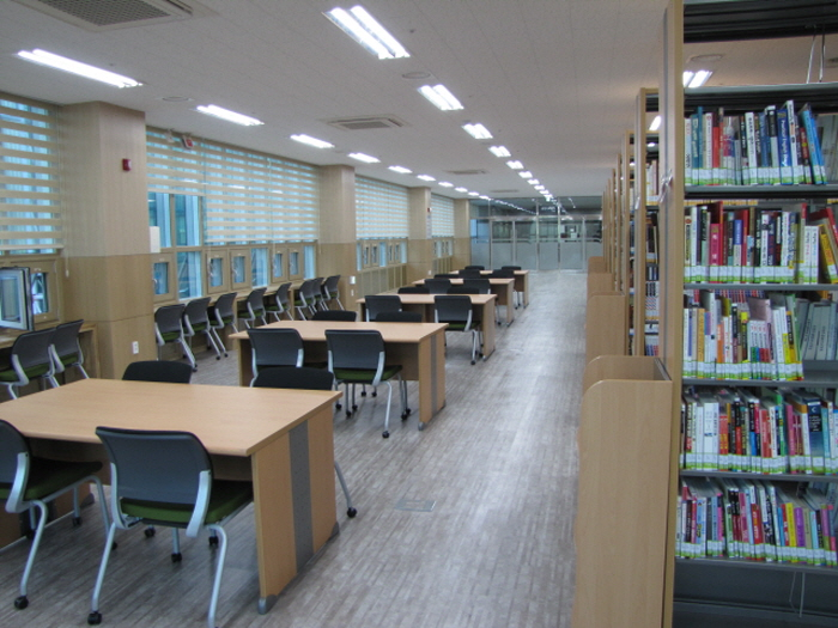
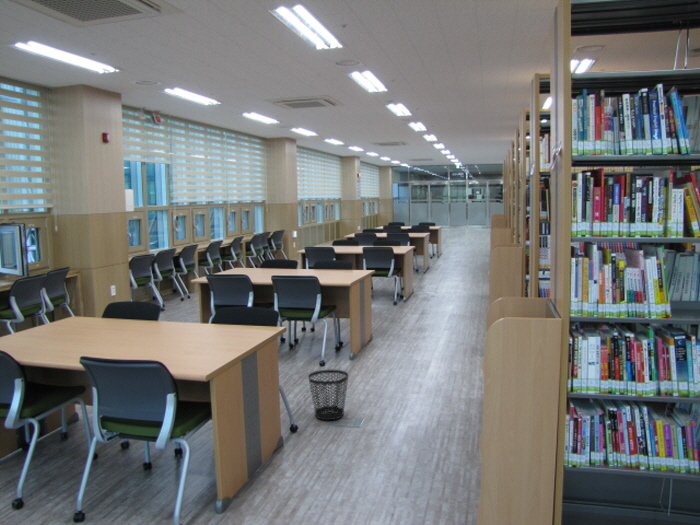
+ wastebasket [307,369,350,421]
